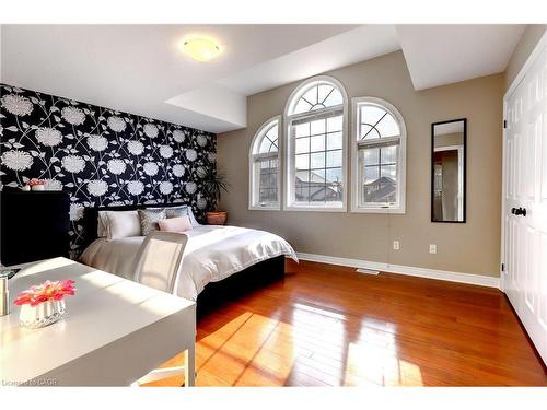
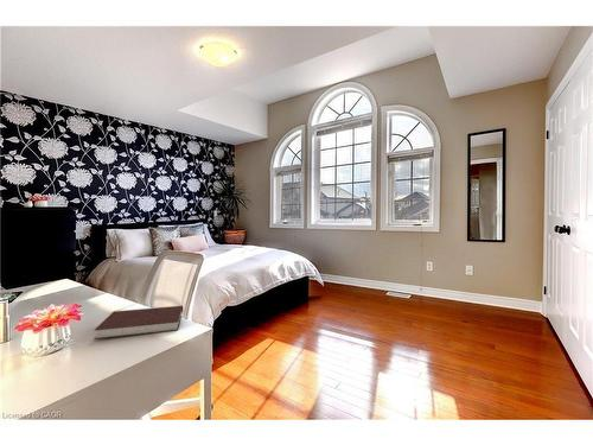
+ notebook [93,305,184,341]
